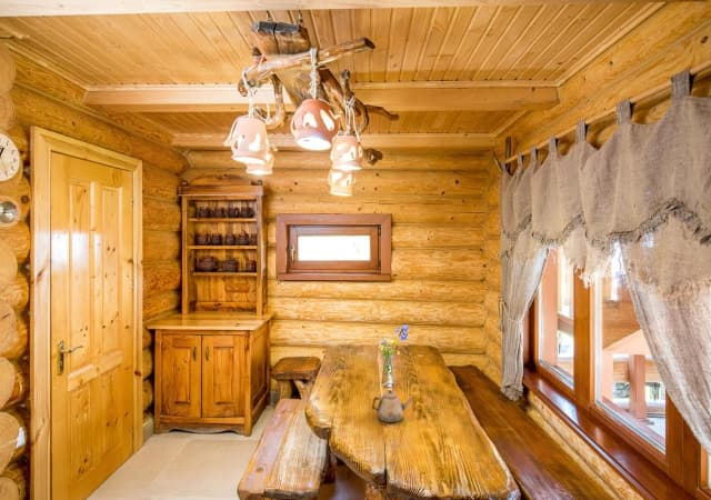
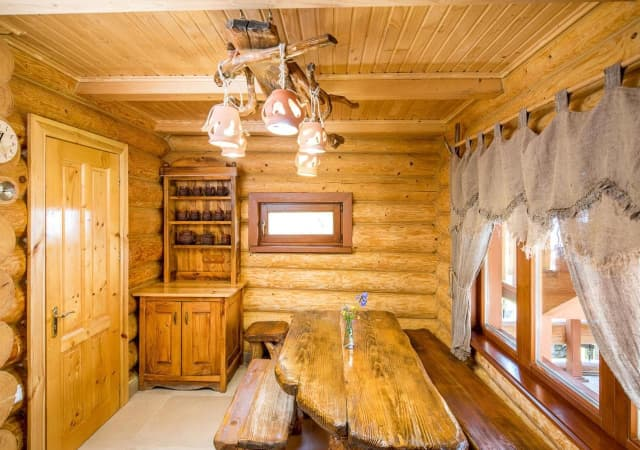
- teapot [371,389,414,423]
